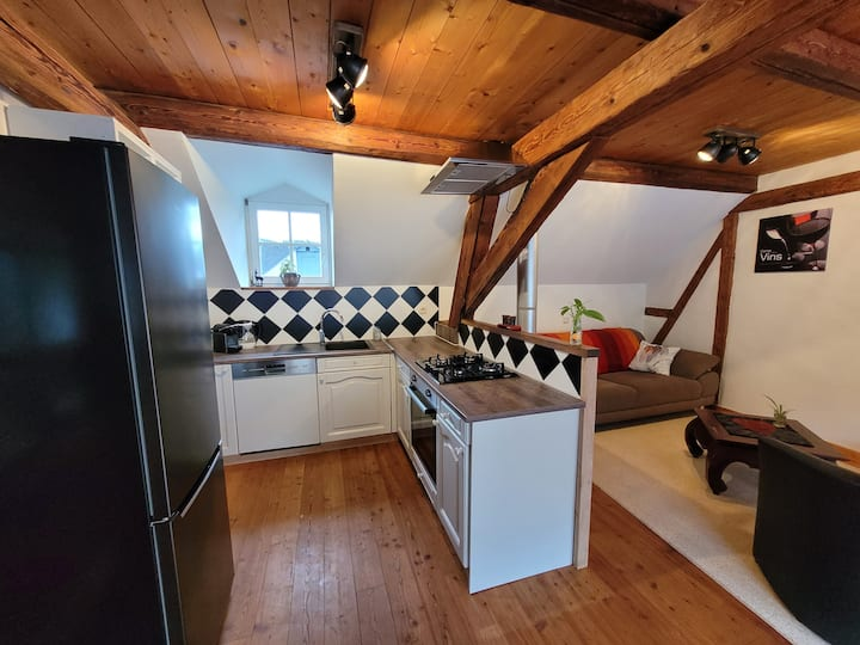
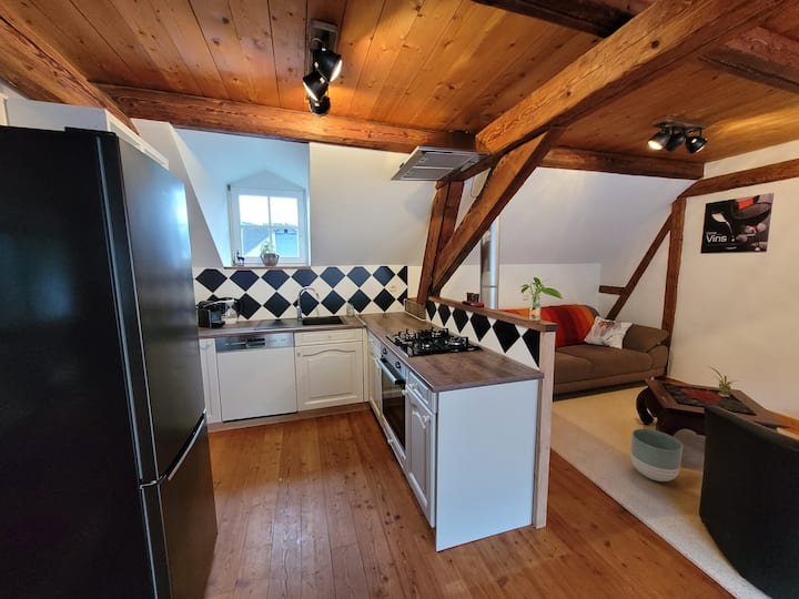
+ planter [630,428,684,483]
